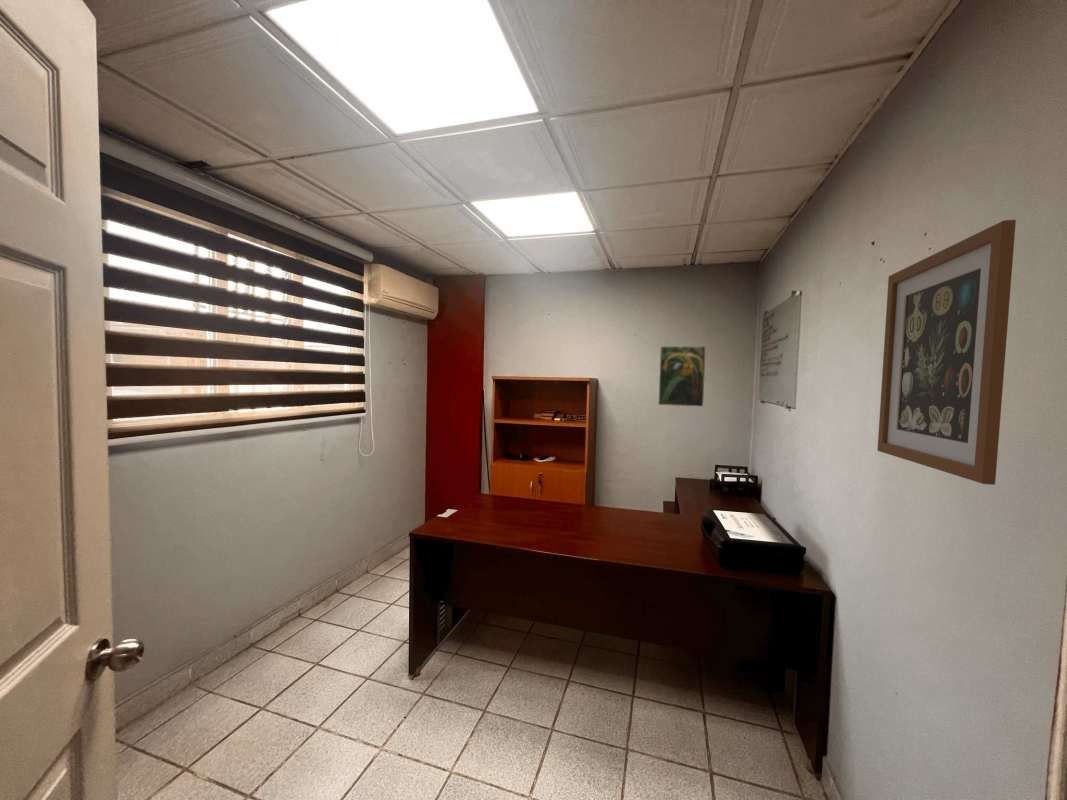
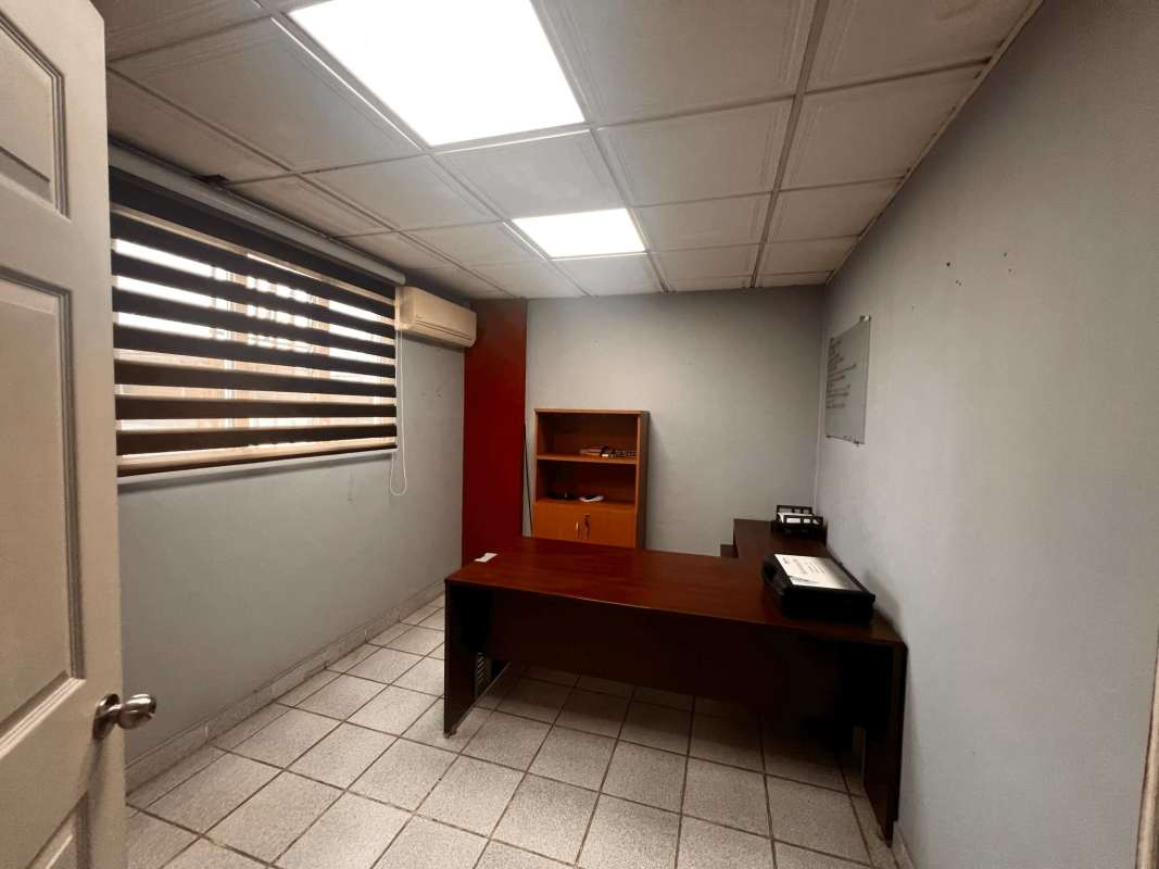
- wall art [877,219,1017,486]
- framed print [657,345,707,408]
